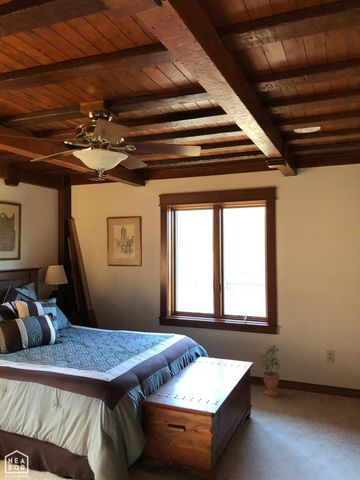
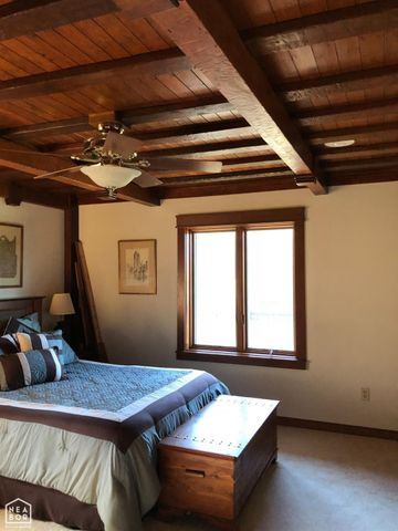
- potted plant [258,344,281,397]
